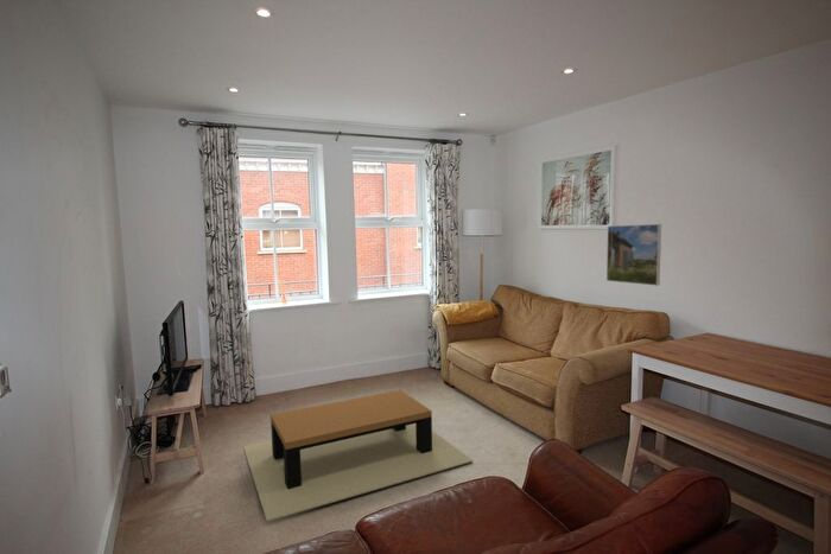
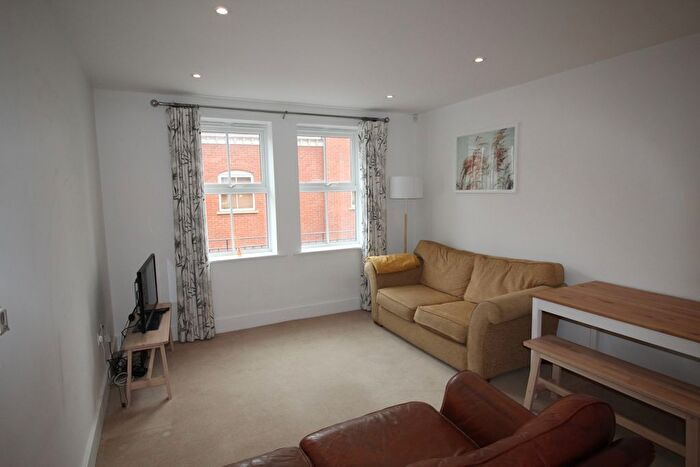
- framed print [605,223,662,287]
- coffee table [242,389,474,523]
